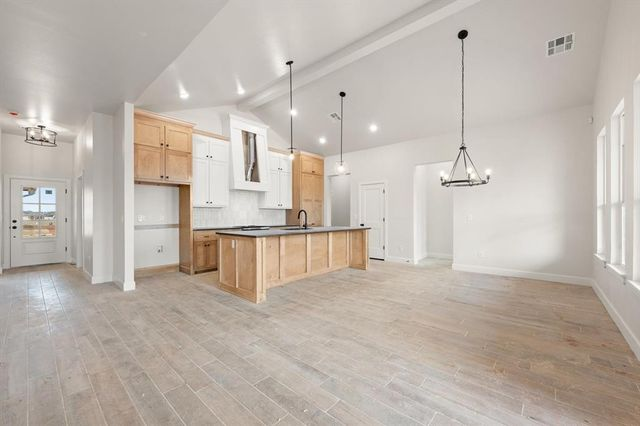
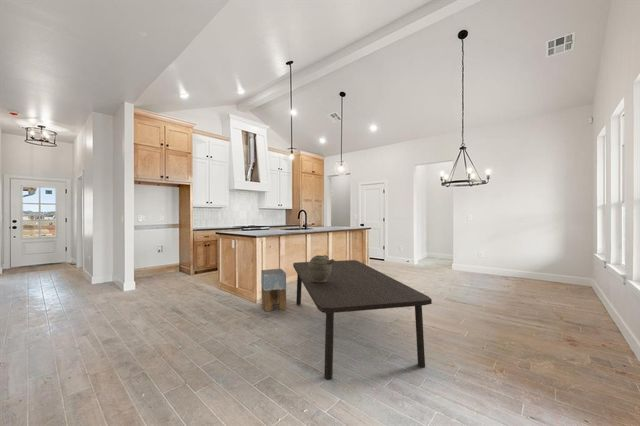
+ dining table [292,259,433,381]
+ stool [260,268,287,312]
+ ceramic jug [308,254,335,283]
